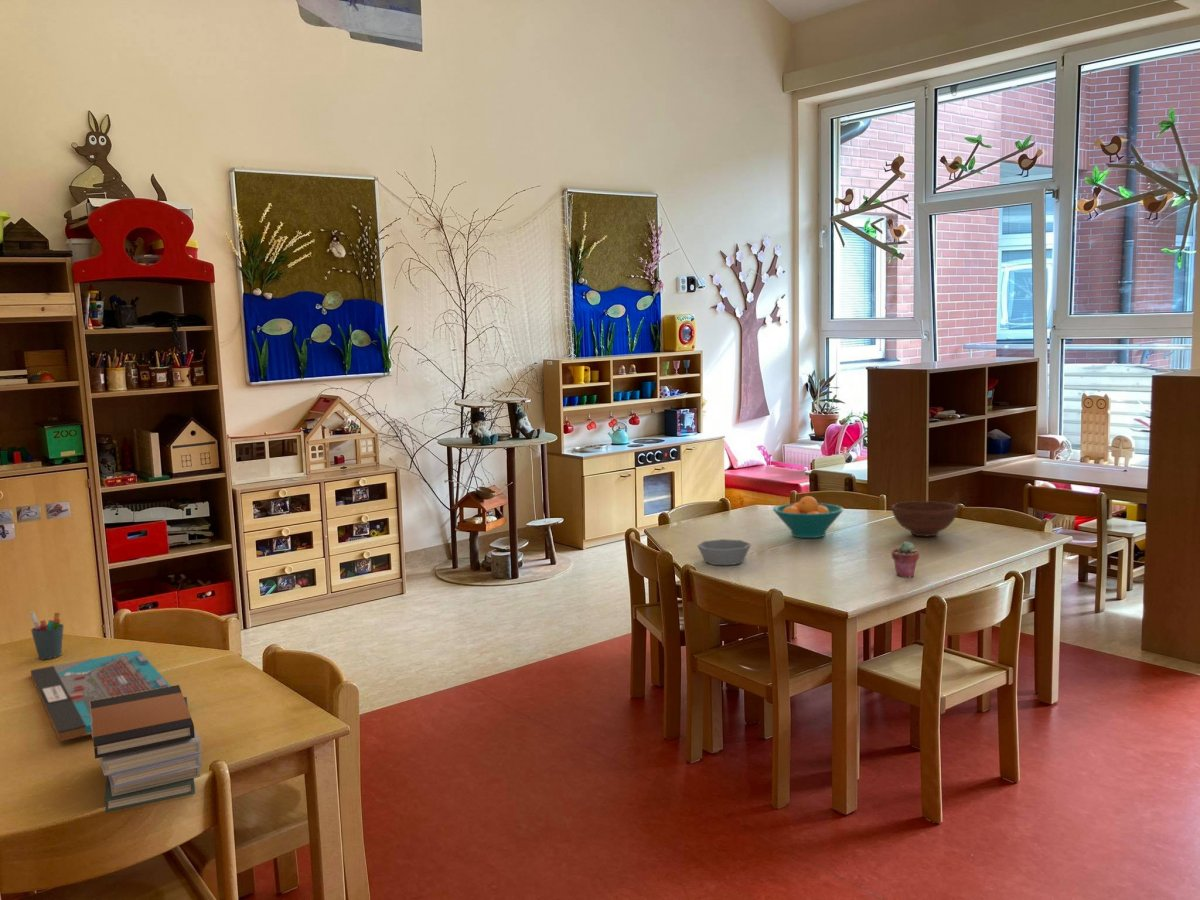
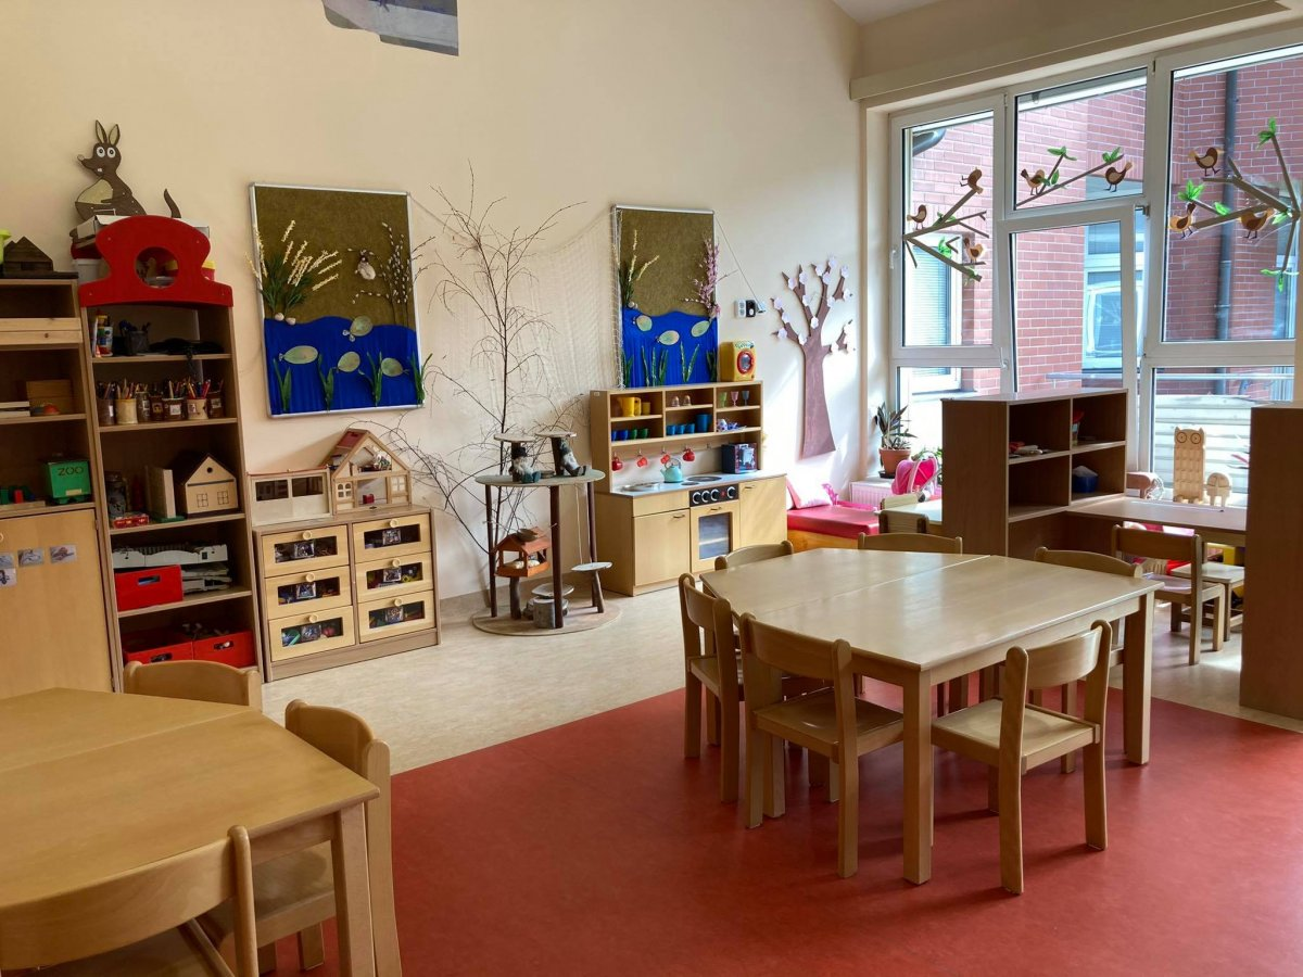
- potted succulent [890,540,920,579]
- board game [30,649,171,742]
- bowl [696,538,752,566]
- book stack [90,684,203,813]
- pen holder [29,611,65,660]
- bowl [891,500,959,537]
- fruit bowl [772,495,845,539]
